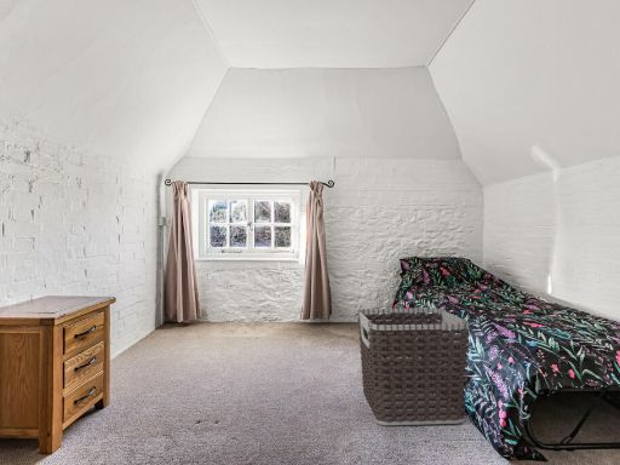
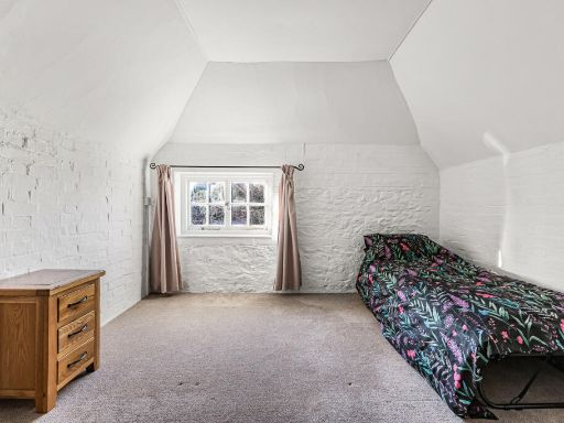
- clothes hamper [356,306,471,426]
